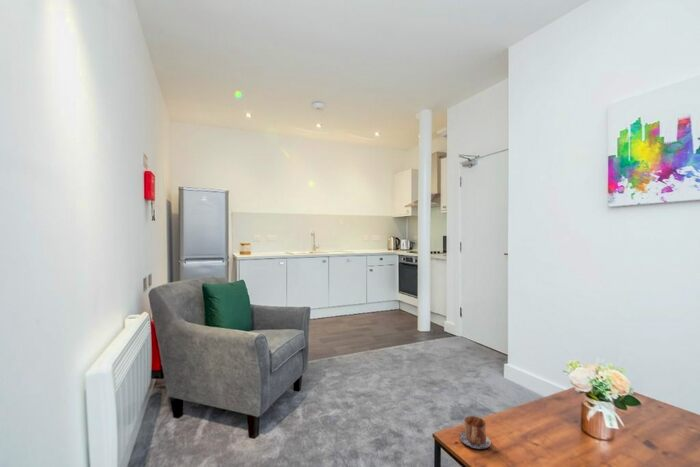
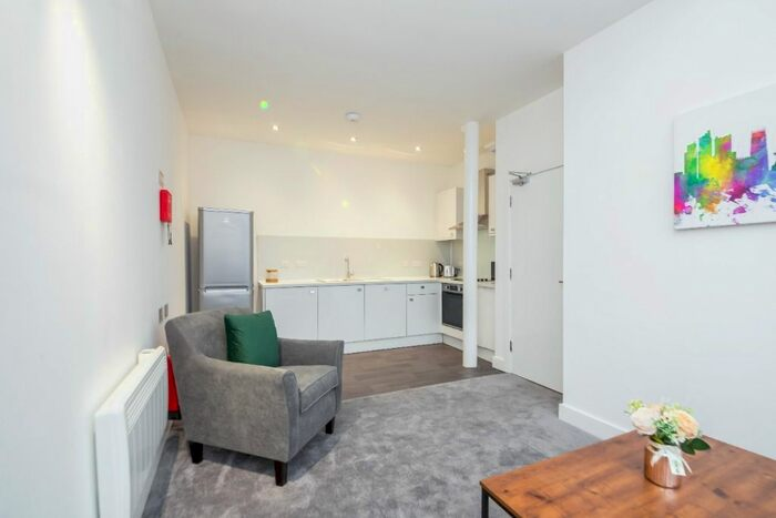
- mug [459,415,492,450]
